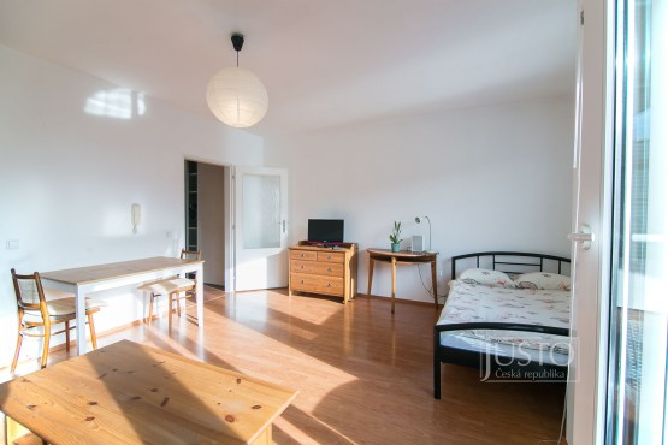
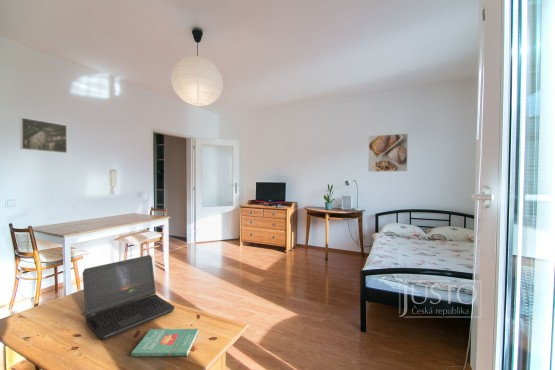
+ book [130,328,199,358]
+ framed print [367,133,409,173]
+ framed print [19,116,68,154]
+ laptop computer [82,254,175,341]
